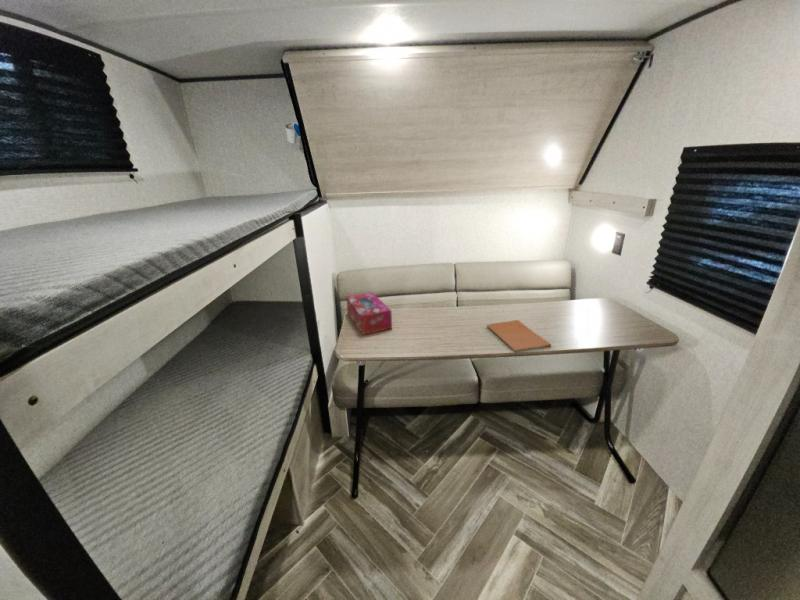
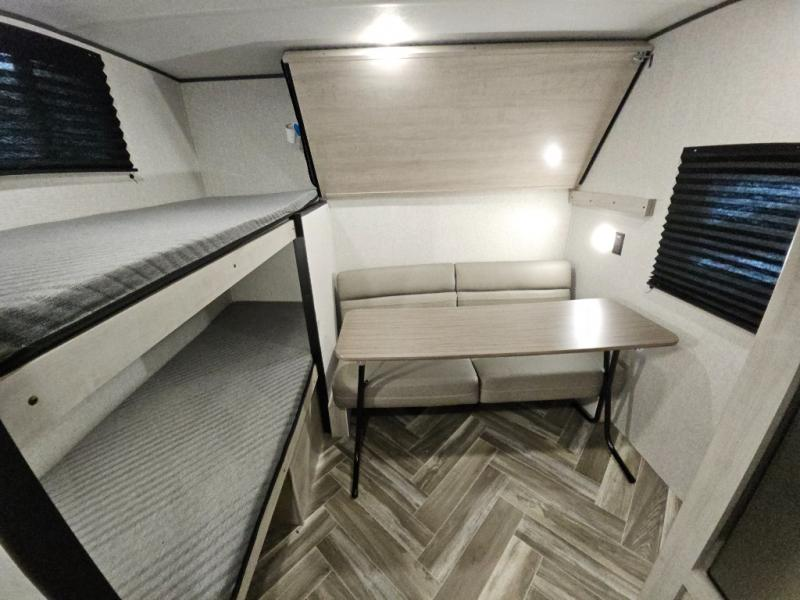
- tissue box [345,291,393,336]
- book [486,319,552,353]
